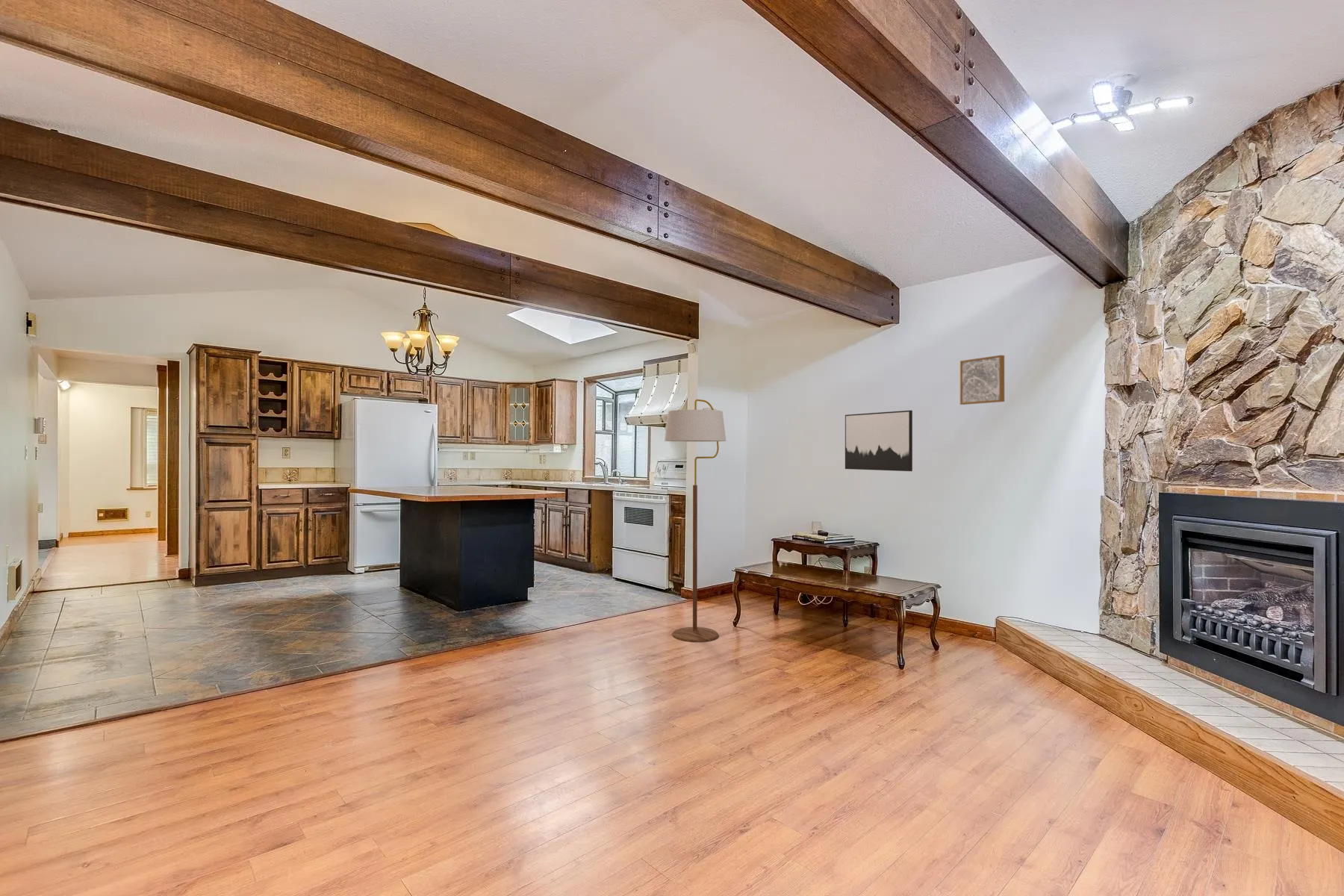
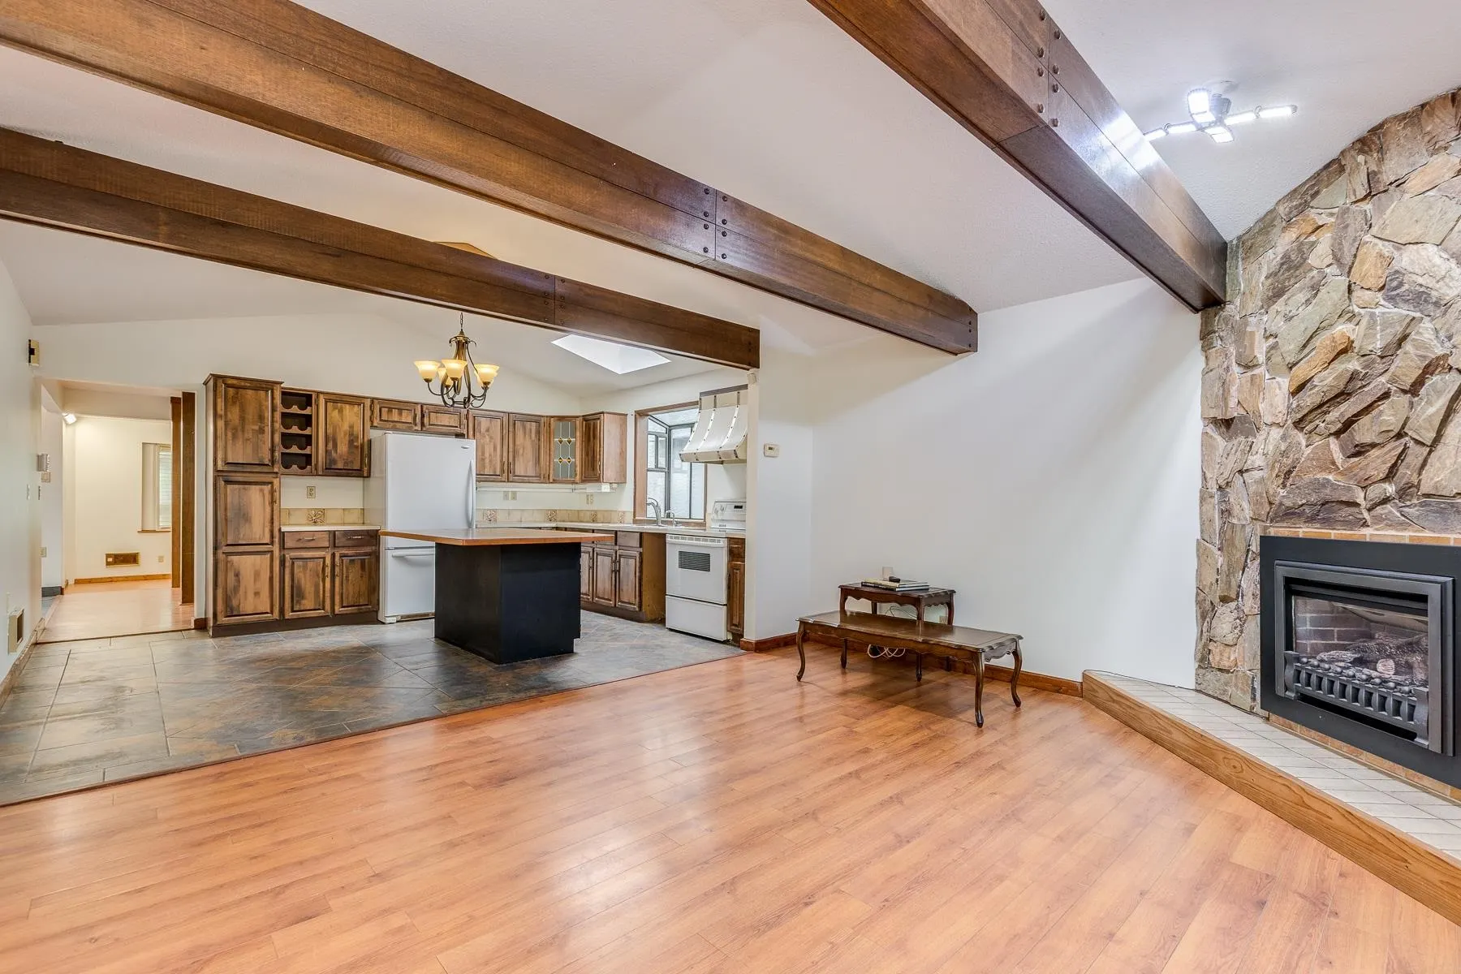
- floor lamp [664,399,727,643]
- wall art [844,410,913,472]
- wall art [959,355,1005,405]
